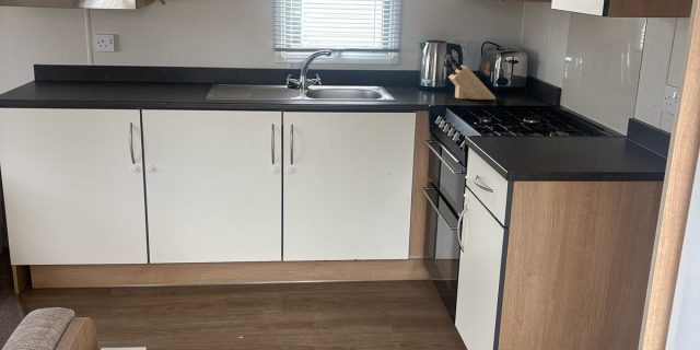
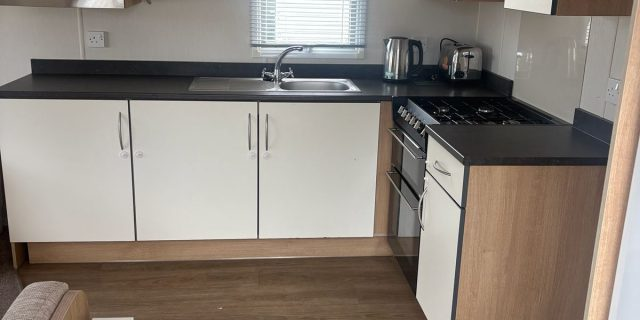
- knife block [442,54,497,101]
